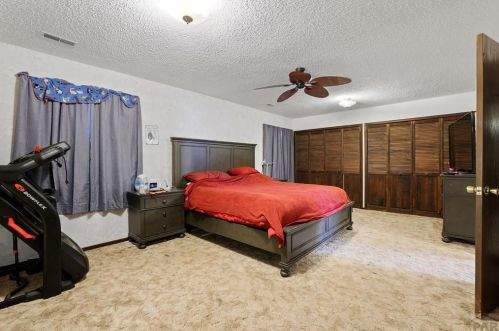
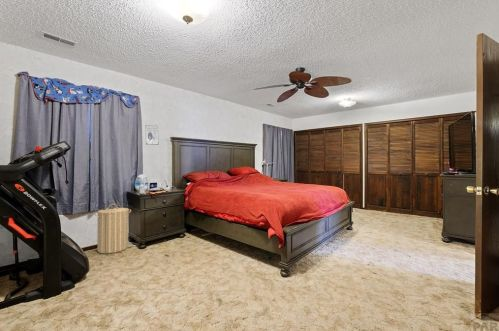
+ laundry hamper [93,203,132,255]
